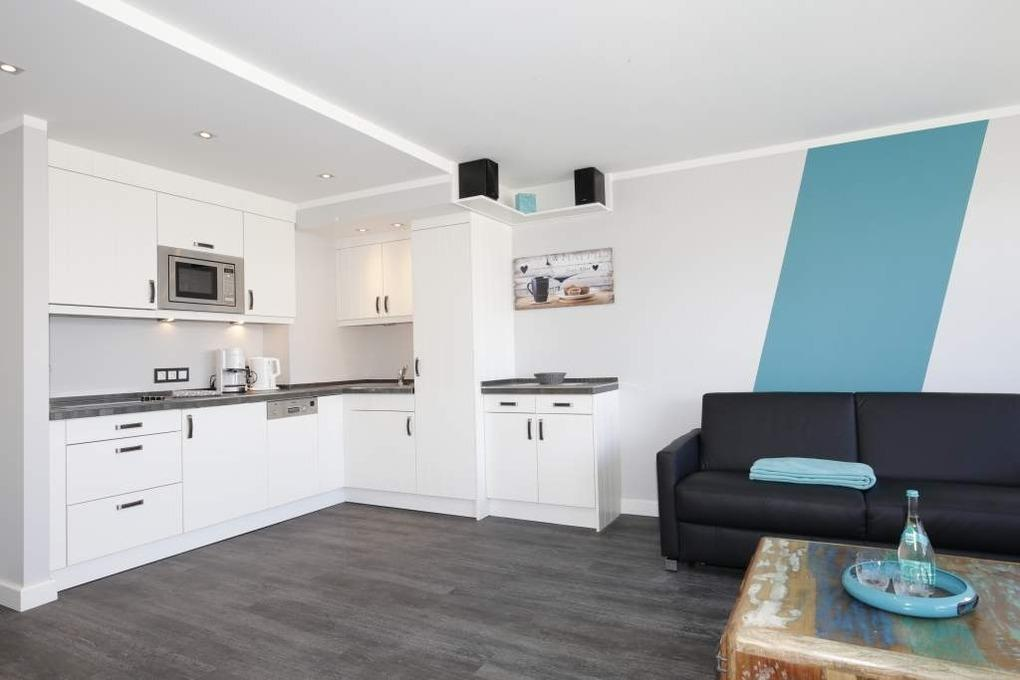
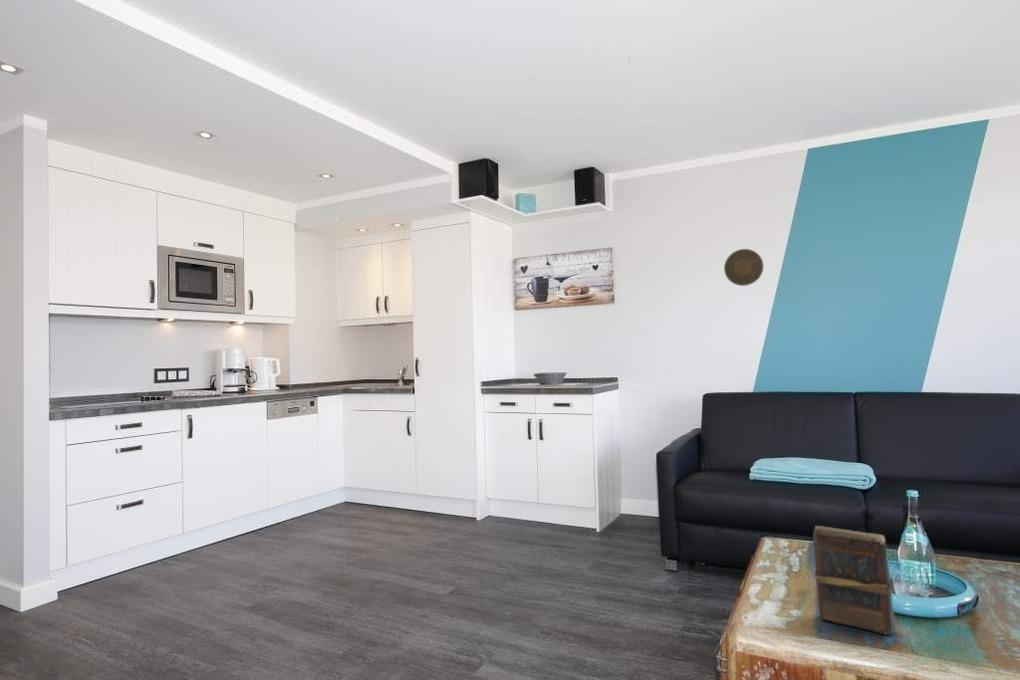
+ book [812,525,896,636]
+ decorative plate [723,248,764,287]
